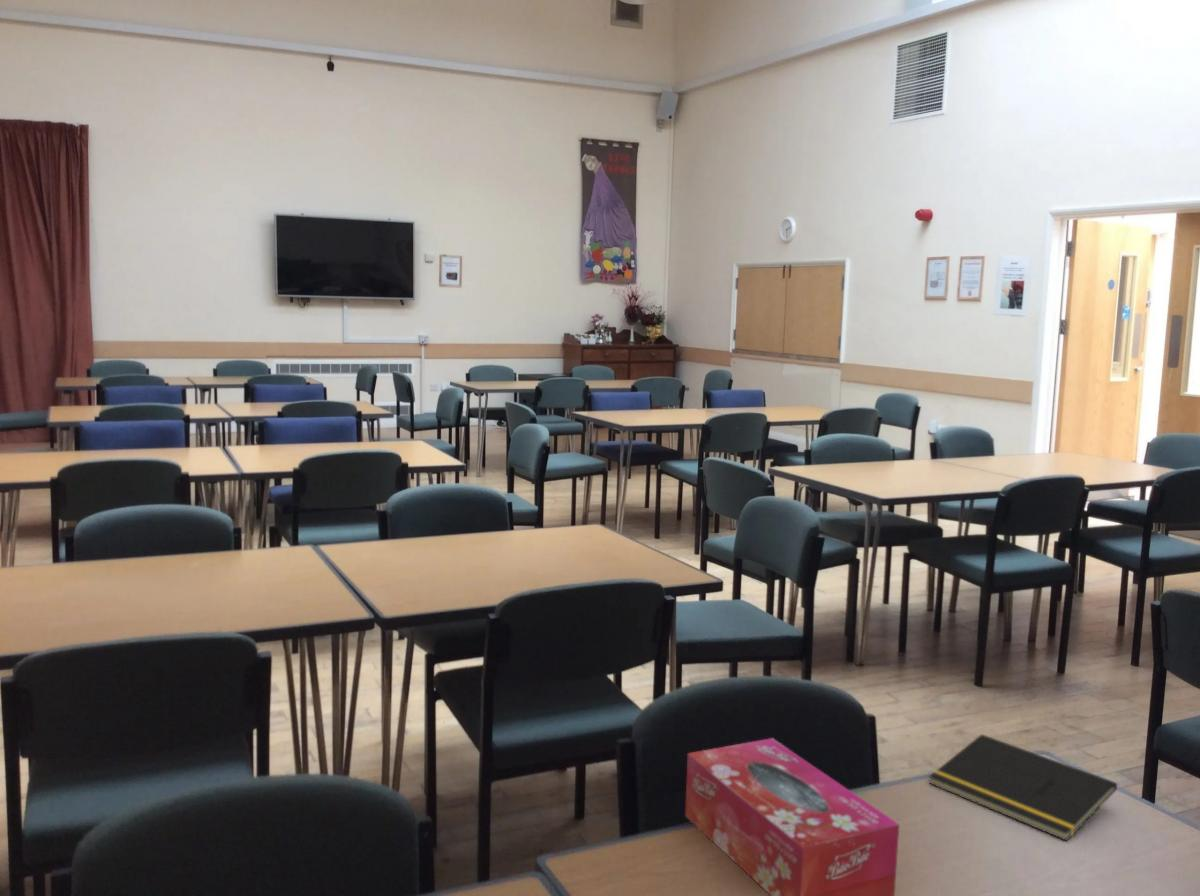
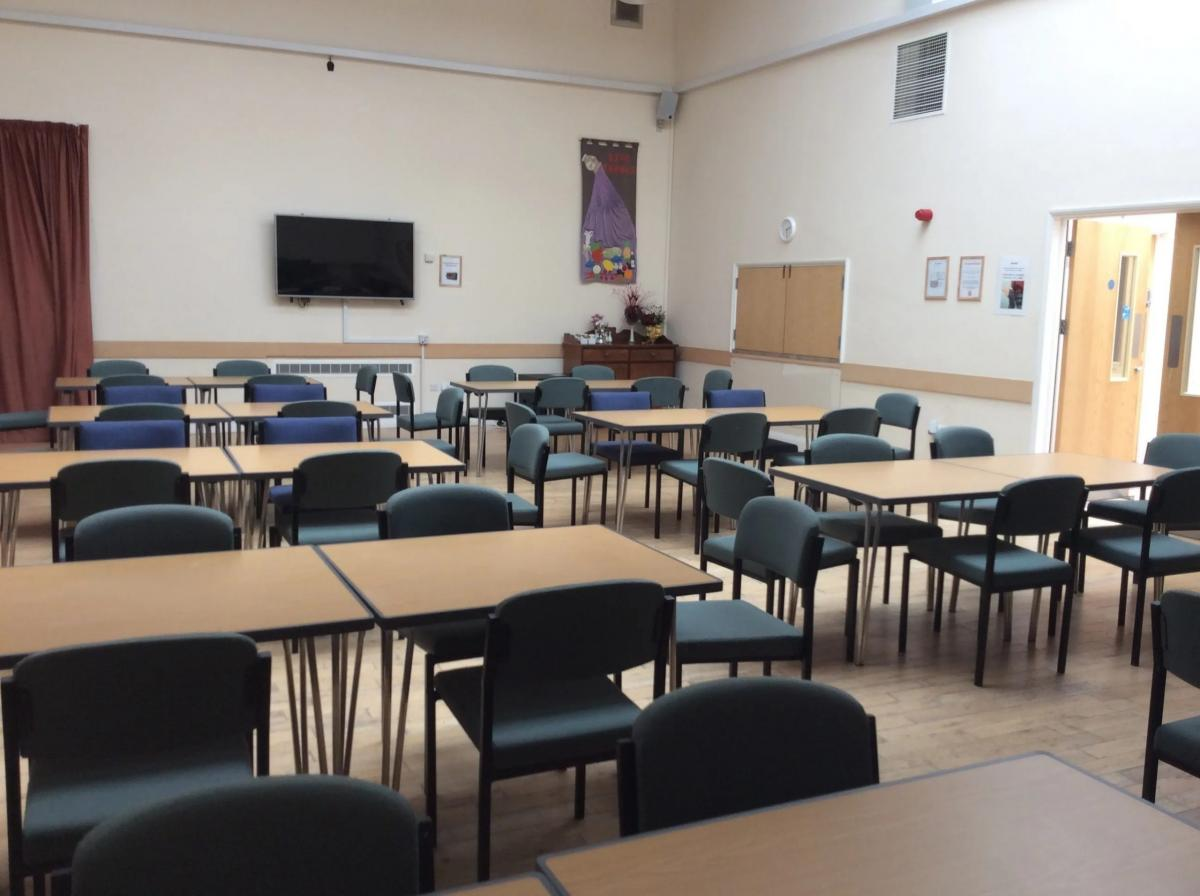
- notepad [928,733,1118,842]
- tissue box [684,737,900,896]
